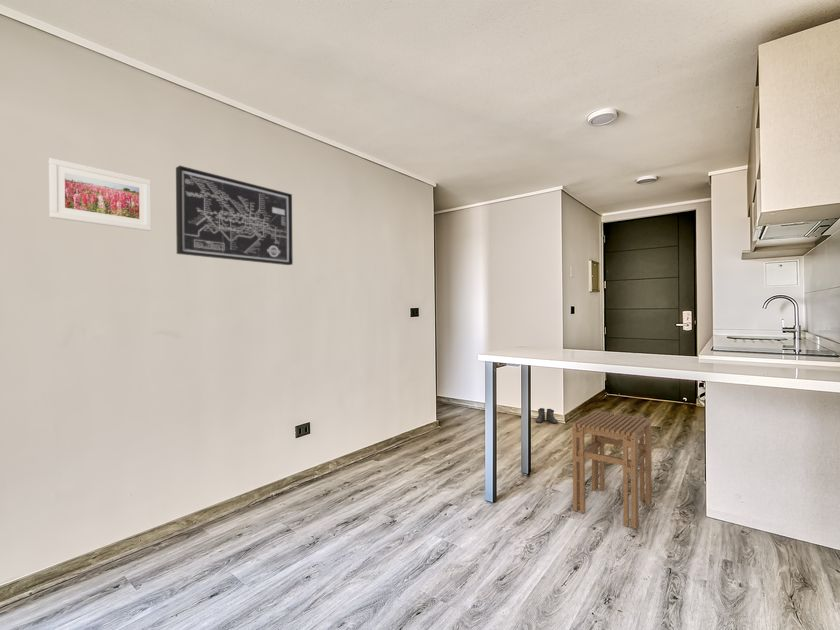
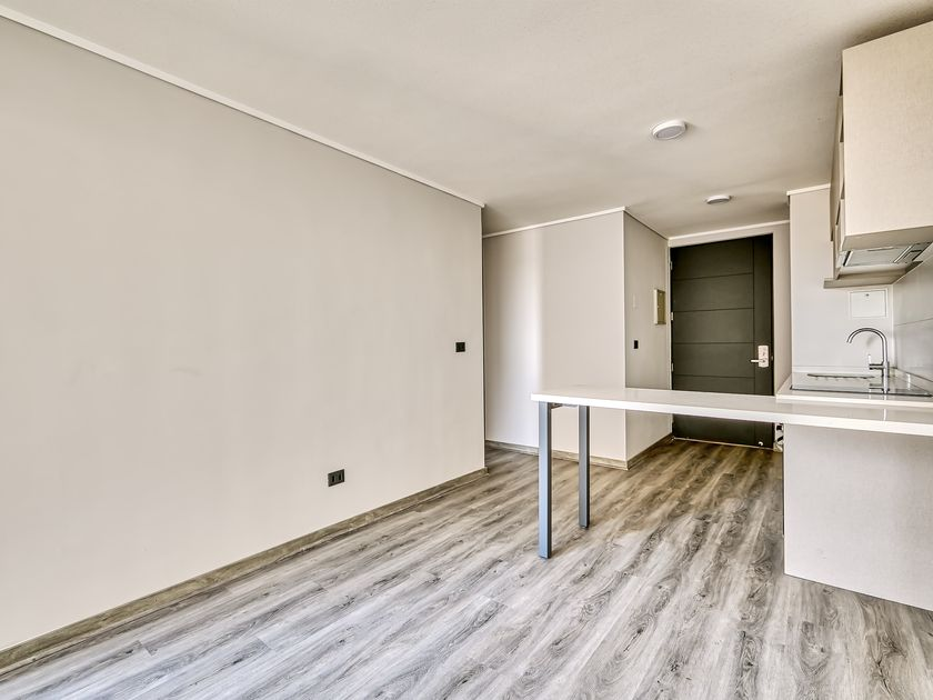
- boots [535,407,559,425]
- wall art [175,165,294,266]
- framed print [48,157,152,232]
- stool [571,410,653,530]
